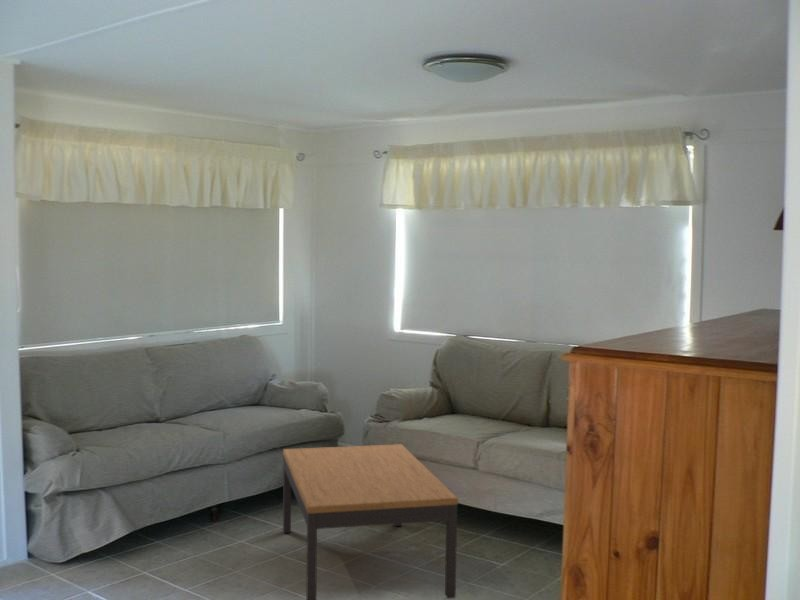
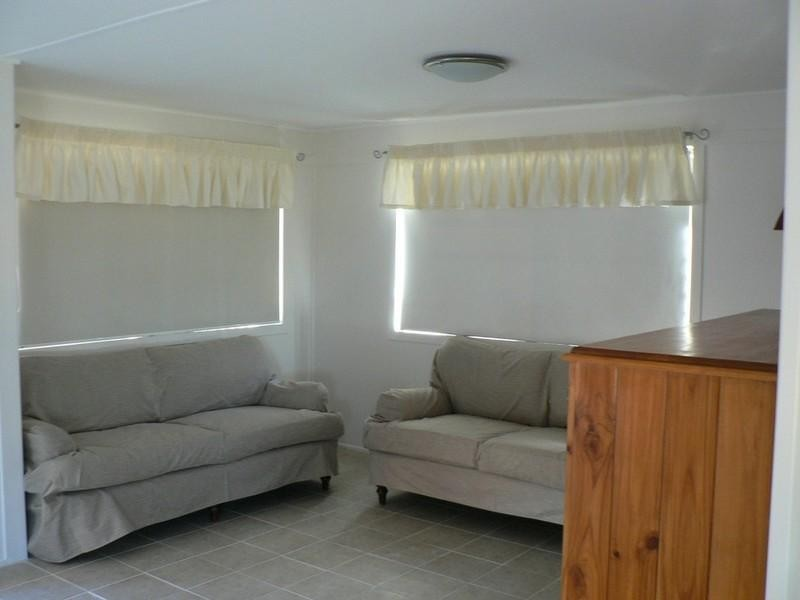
- coffee table [282,443,459,600]
